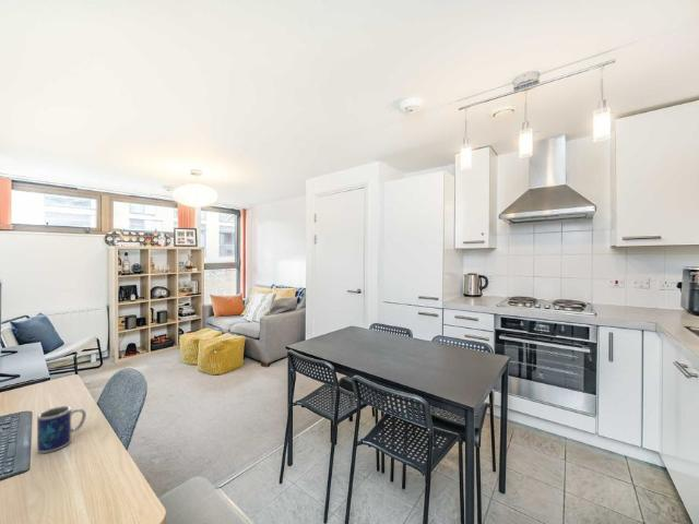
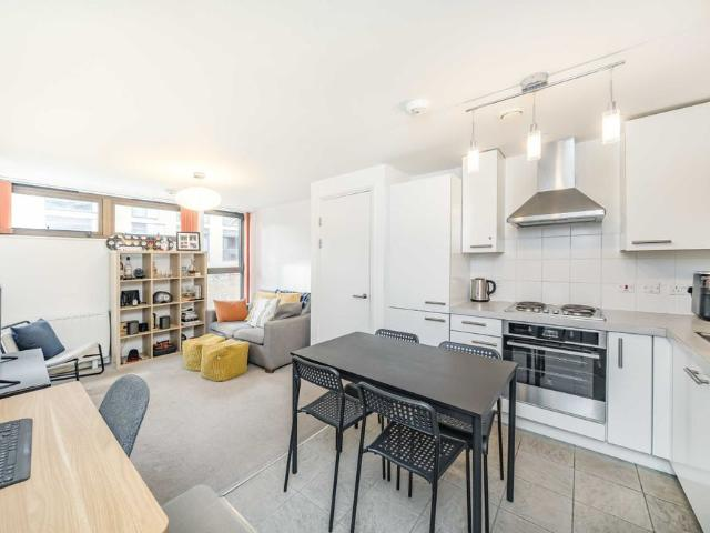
- mug [36,405,87,454]
